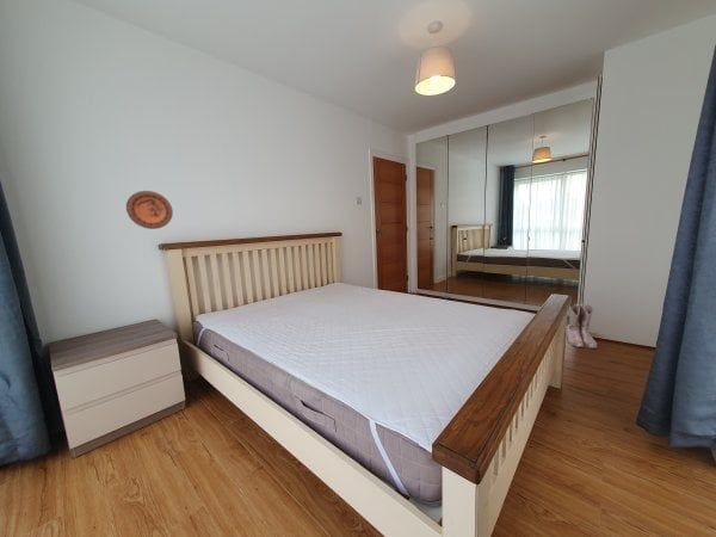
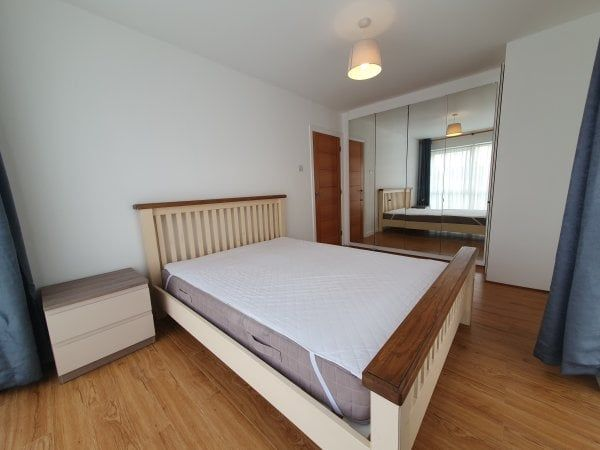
- decorative plate [125,190,174,230]
- boots [566,303,598,350]
